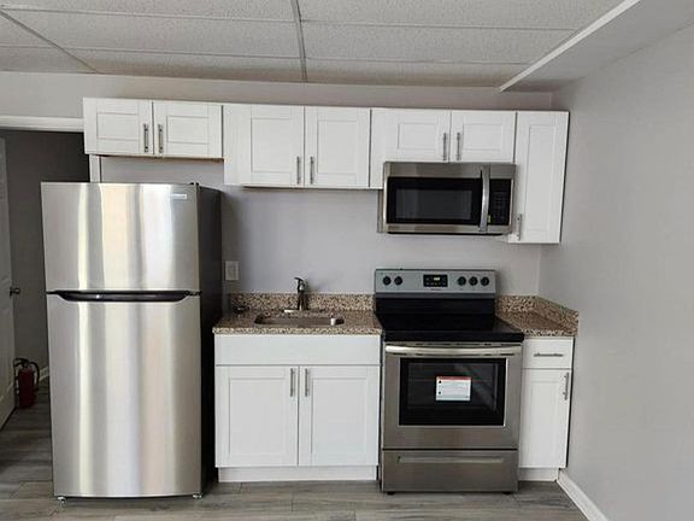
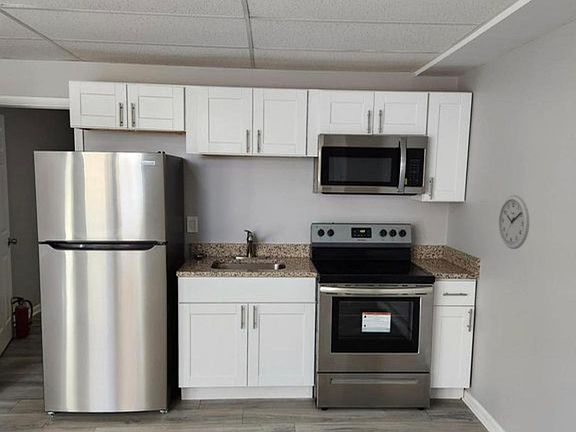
+ wall clock [498,194,530,250]
